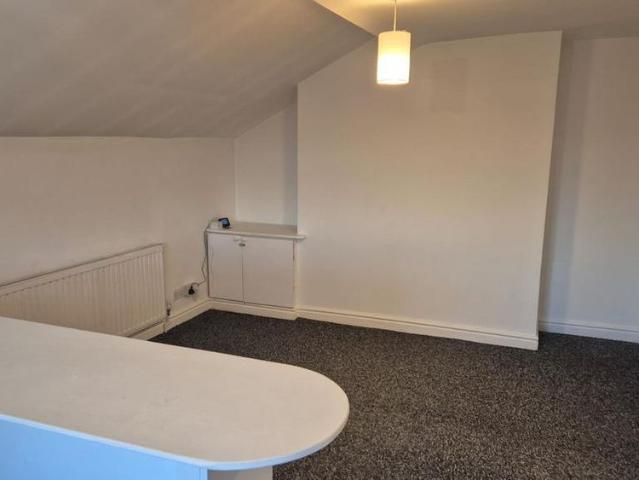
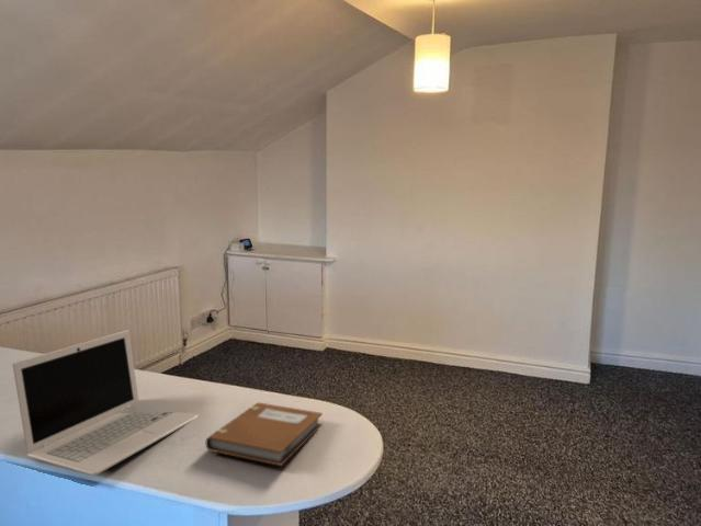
+ laptop [11,329,199,477]
+ notebook [205,401,324,467]
